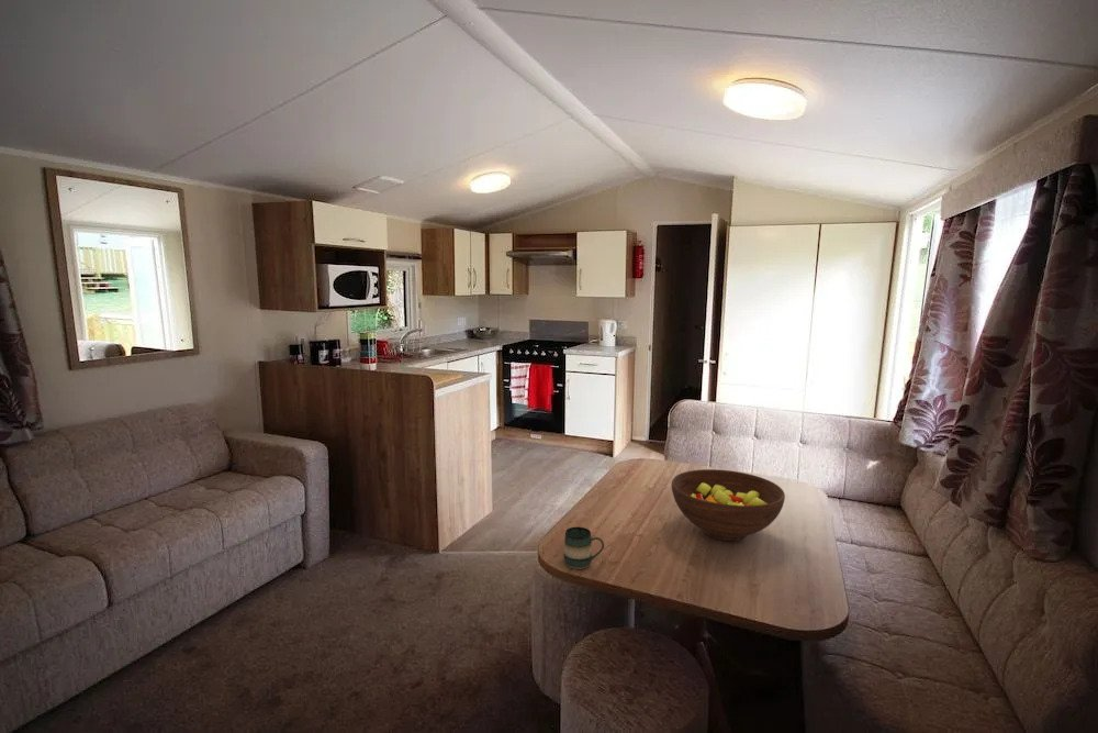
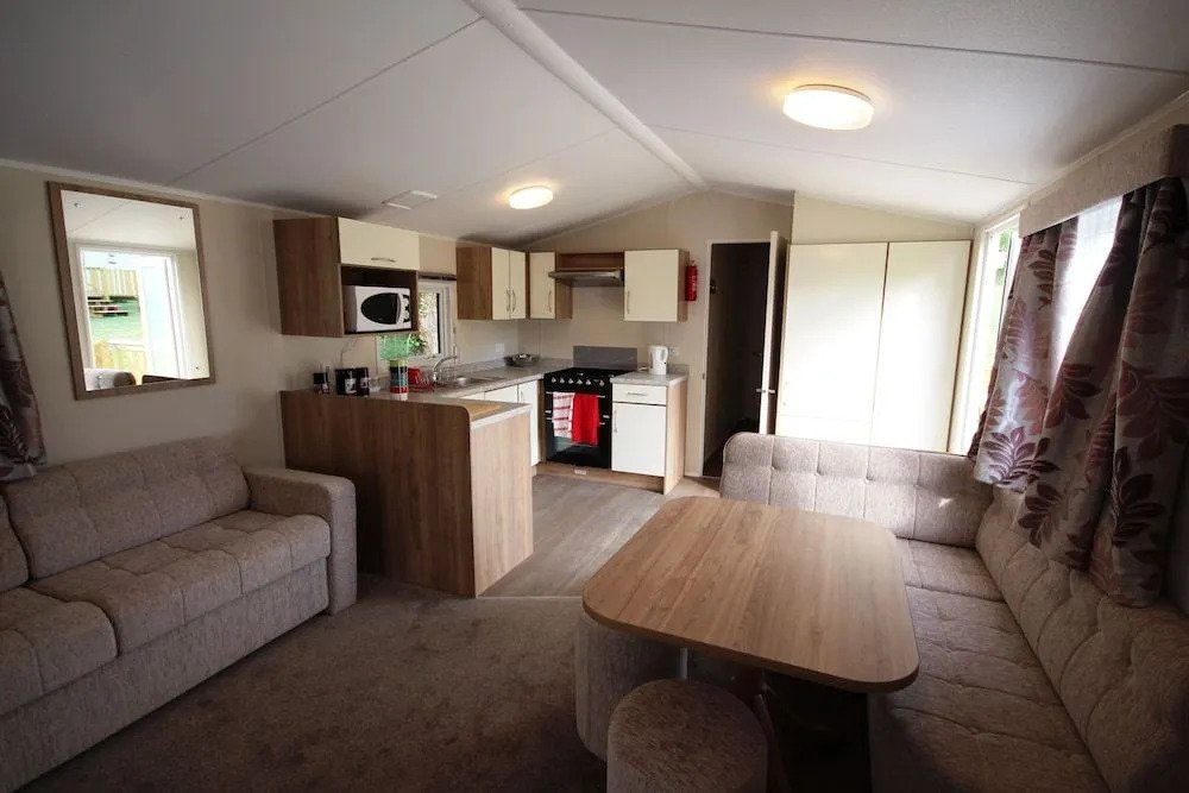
- mug [562,525,605,570]
- fruit bowl [671,468,786,542]
